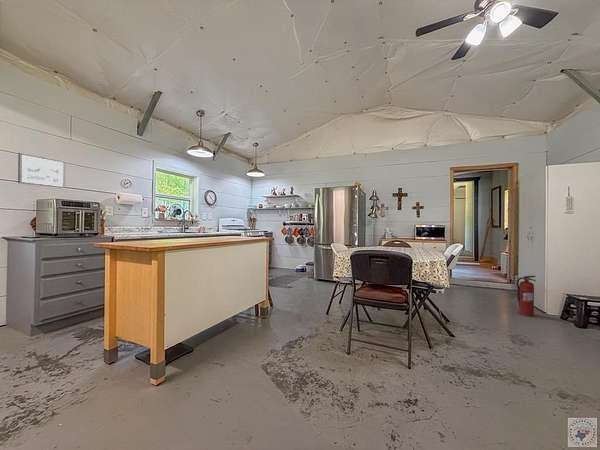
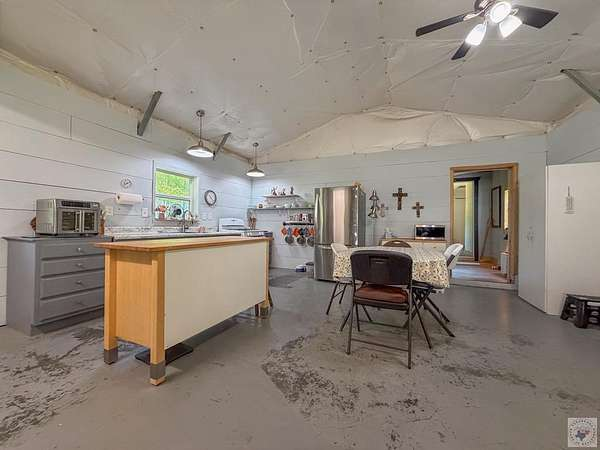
- fire extinguisher [516,275,537,317]
- picture frame [17,152,66,189]
